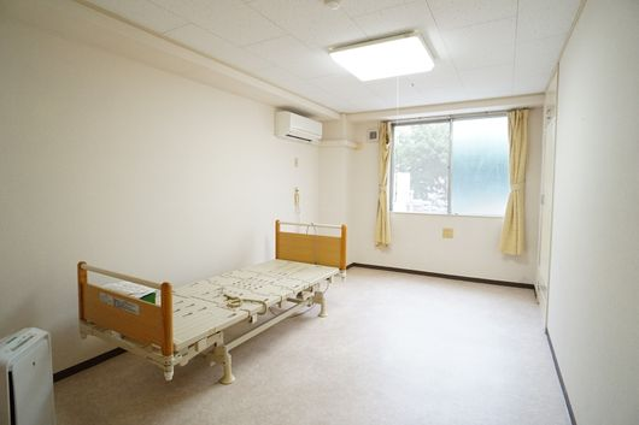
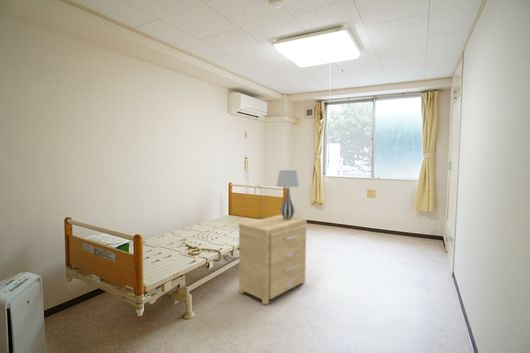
+ side table [238,214,308,306]
+ table lamp [276,169,301,220]
